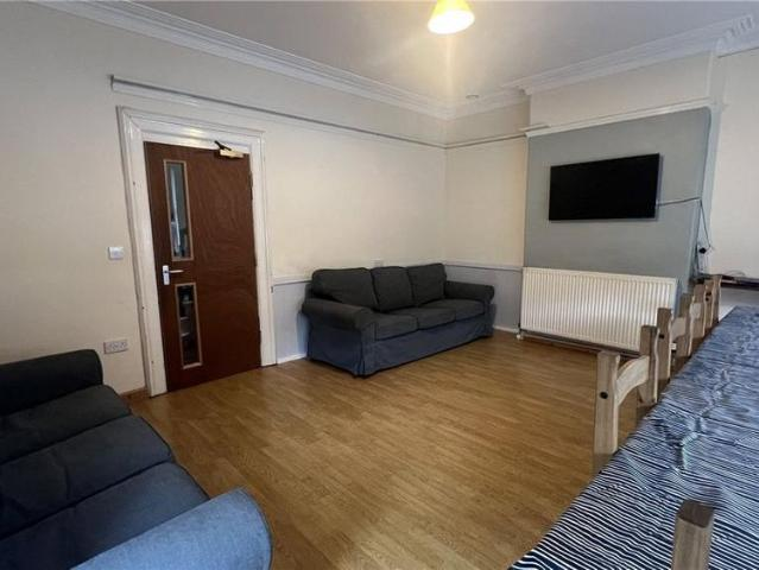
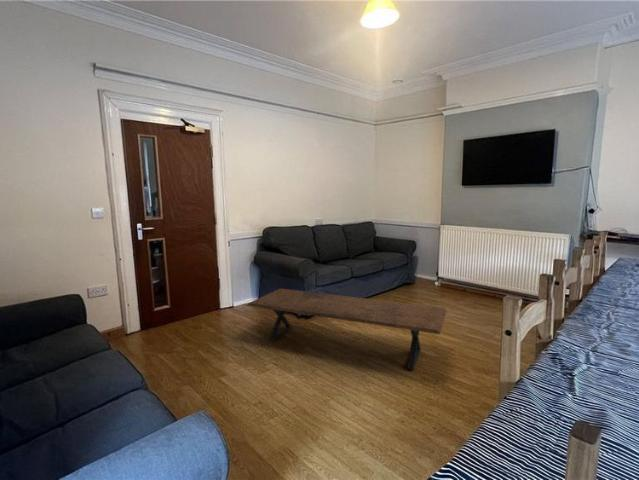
+ coffee table [246,288,448,371]
